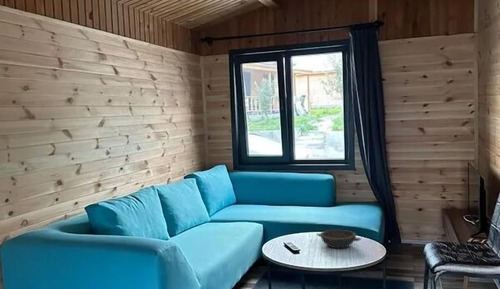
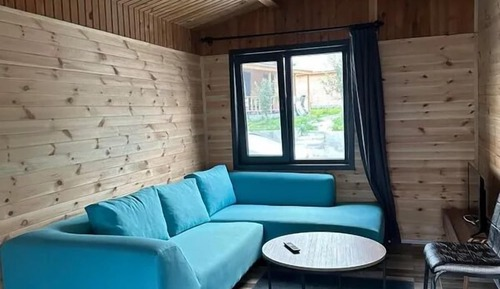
- bowl [316,229,362,250]
